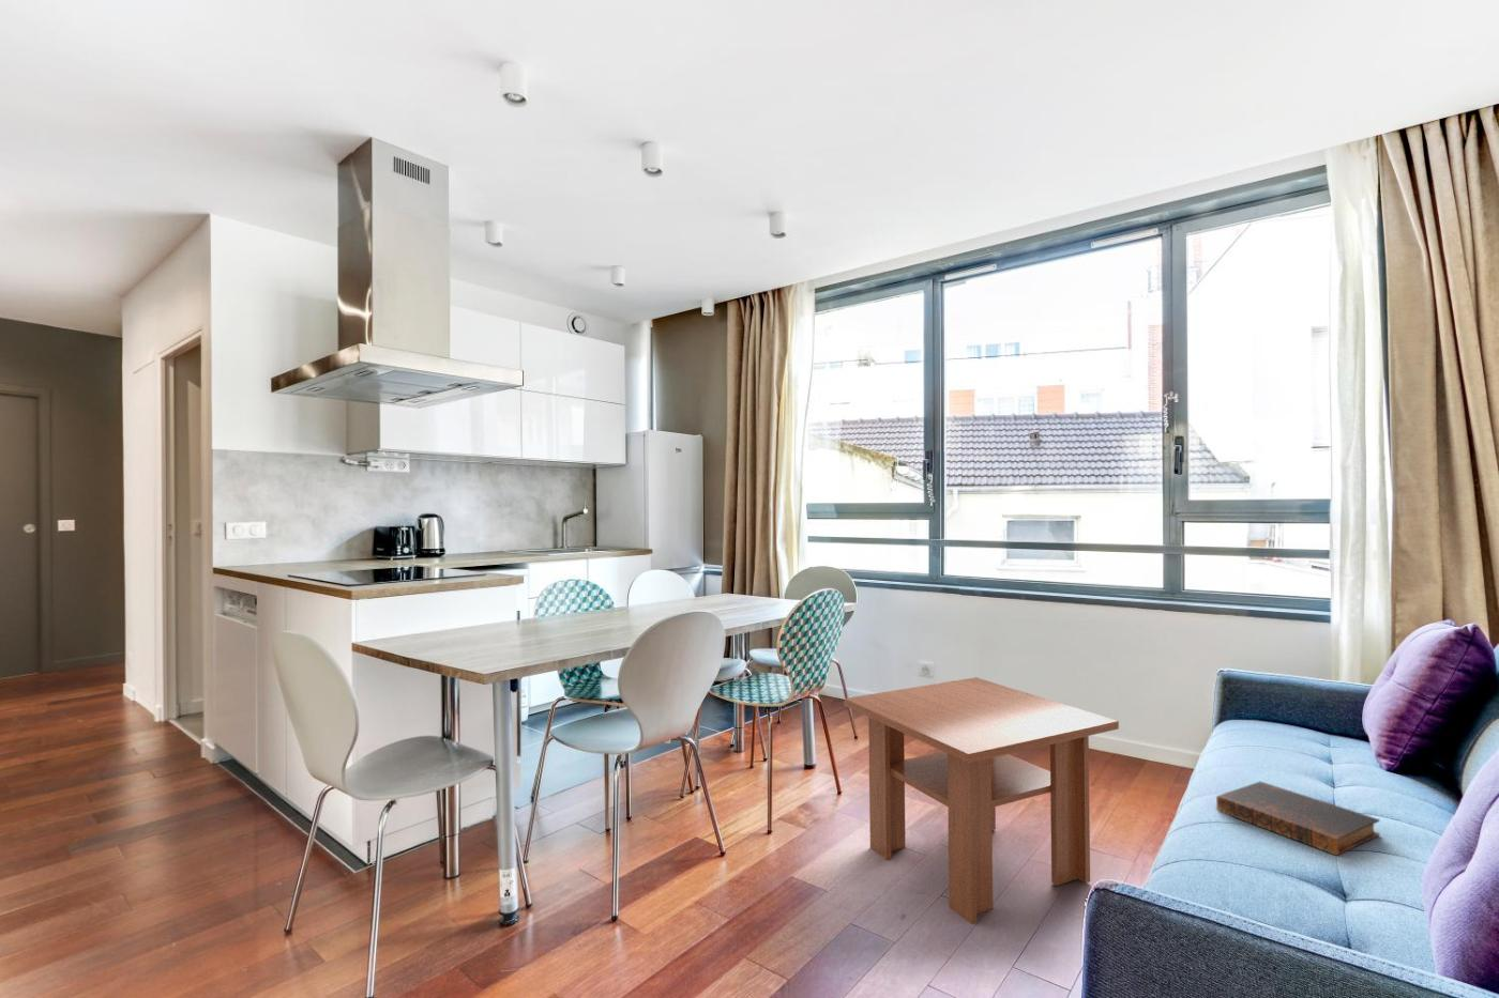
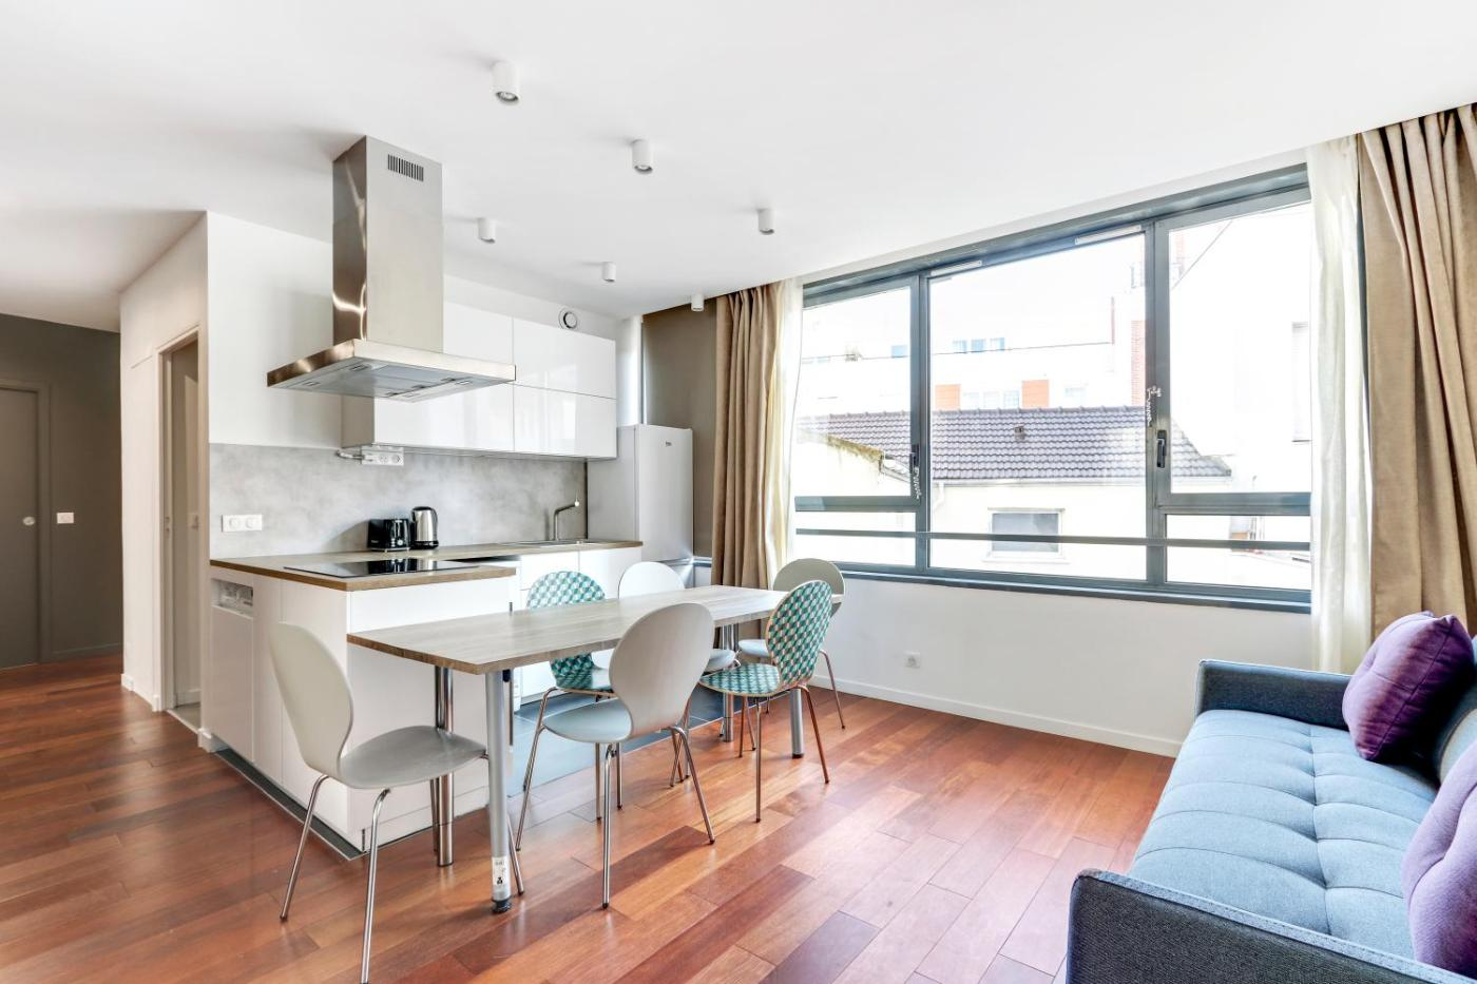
- coffee table [843,676,1120,926]
- book [1215,781,1381,857]
